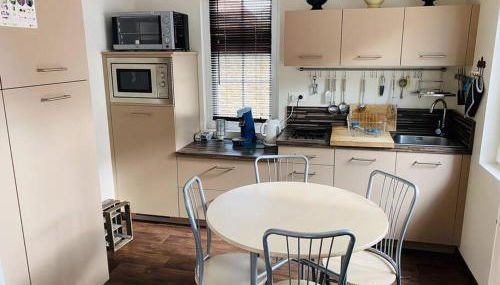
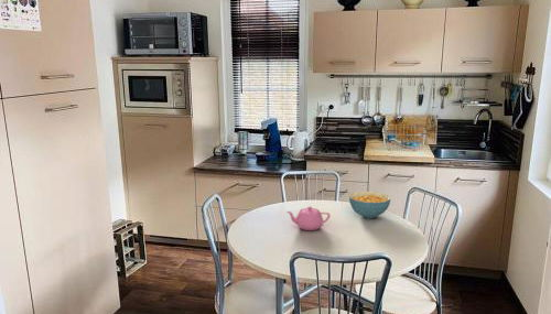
+ teapot [285,205,332,231]
+ cereal bowl [348,191,391,219]
